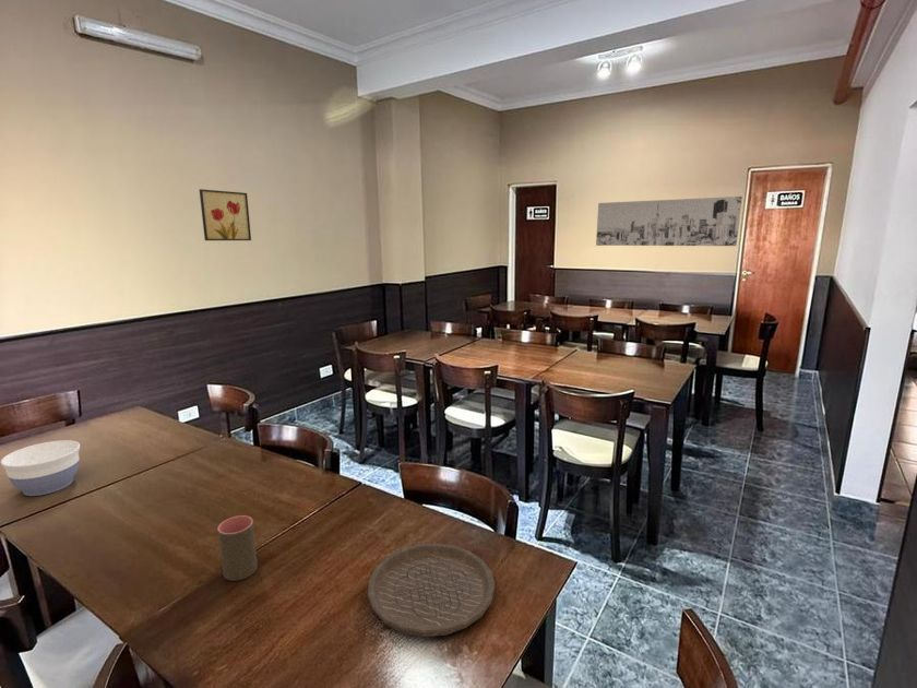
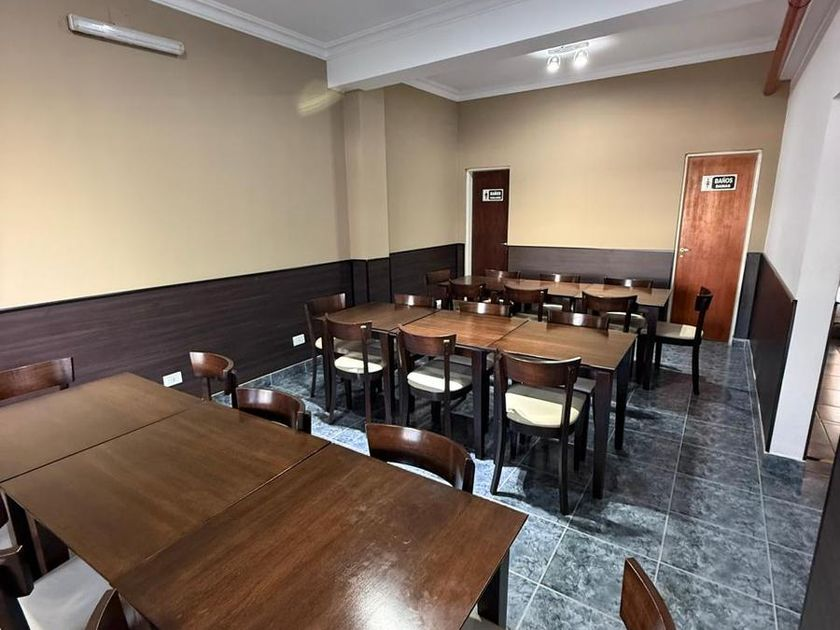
- cup [216,514,259,582]
- wall art [199,188,252,241]
- plate [367,543,496,638]
- wall art [595,195,743,247]
- bowl [0,439,81,497]
